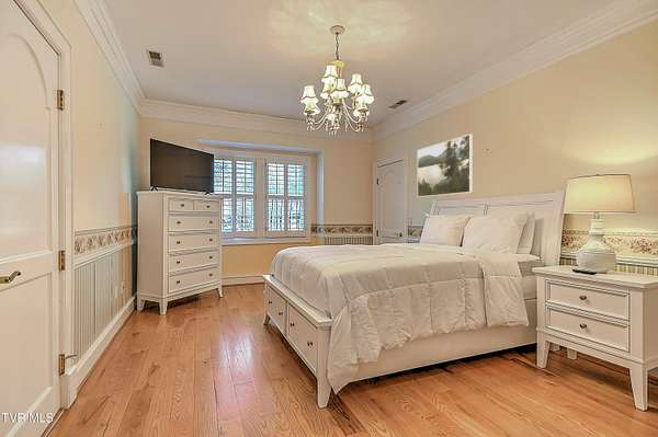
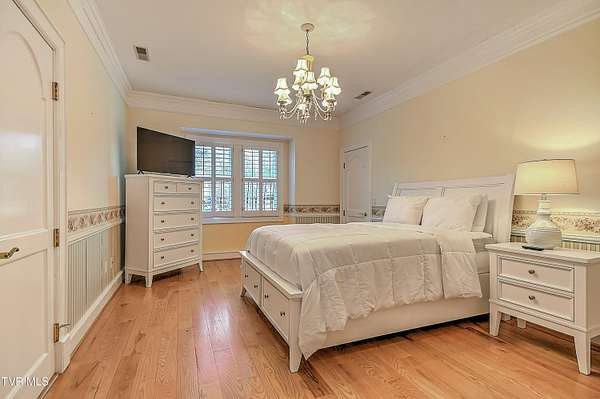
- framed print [417,134,474,198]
